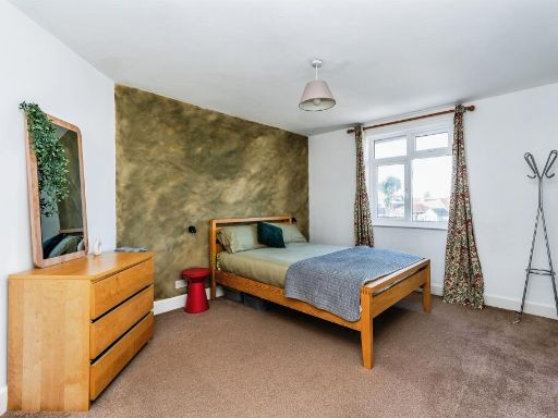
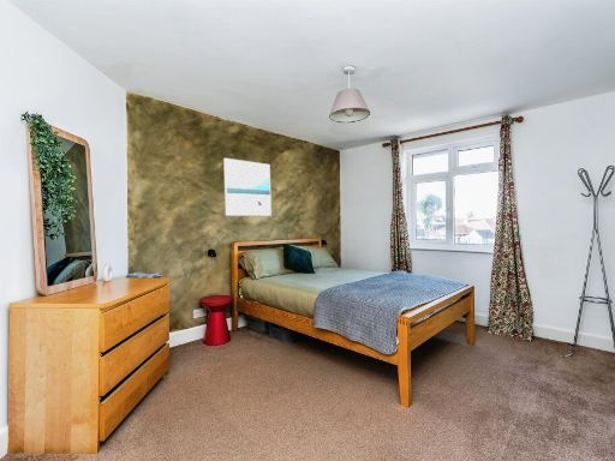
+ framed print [222,157,273,217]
